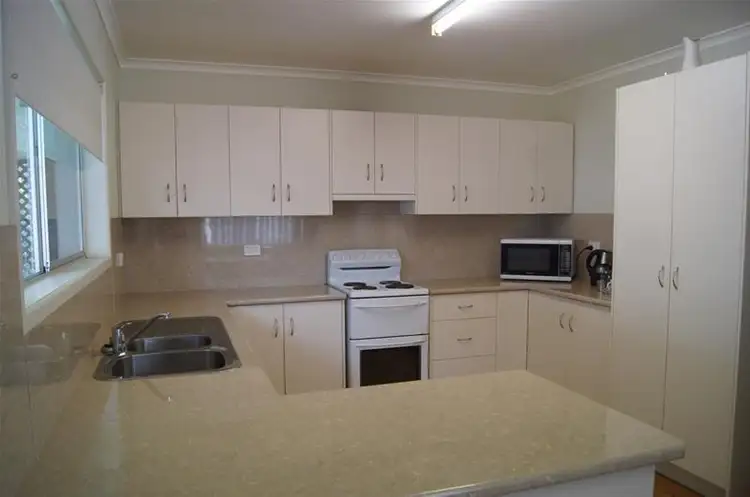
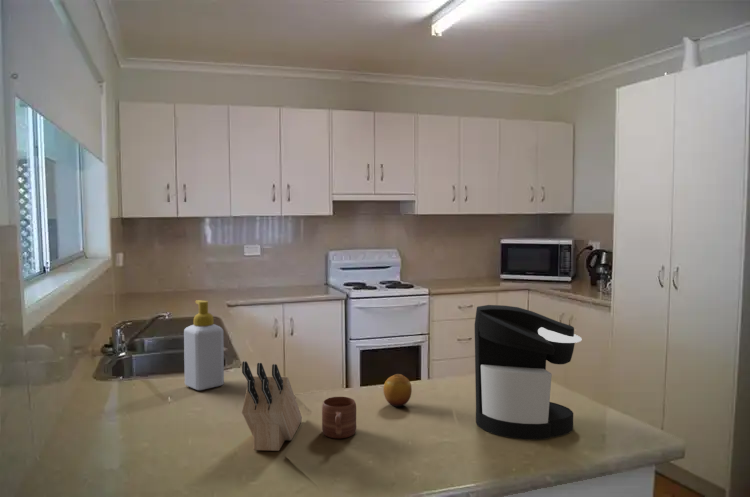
+ fruit [382,373,413,408]
+ mug [321,396,357,439]
+ knife block [241,360,303,452]
+ soap bottle [183,299,225,391]
+ coffee maker [474,304,583,441]
